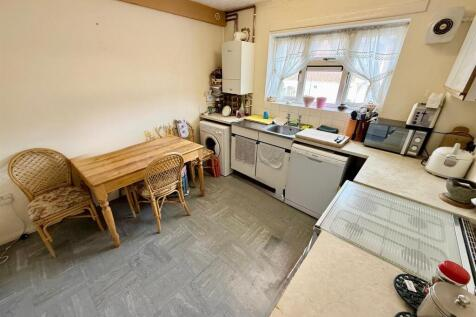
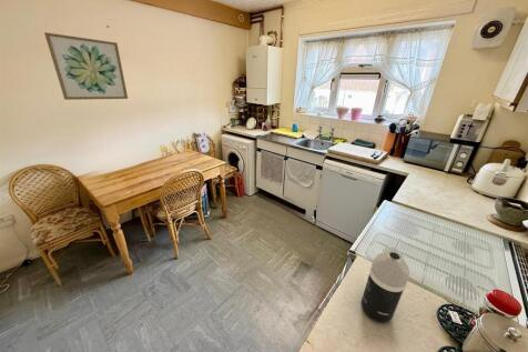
+ wall art [43,31,129,101]
+ spray bottle [361,251,410,324]
